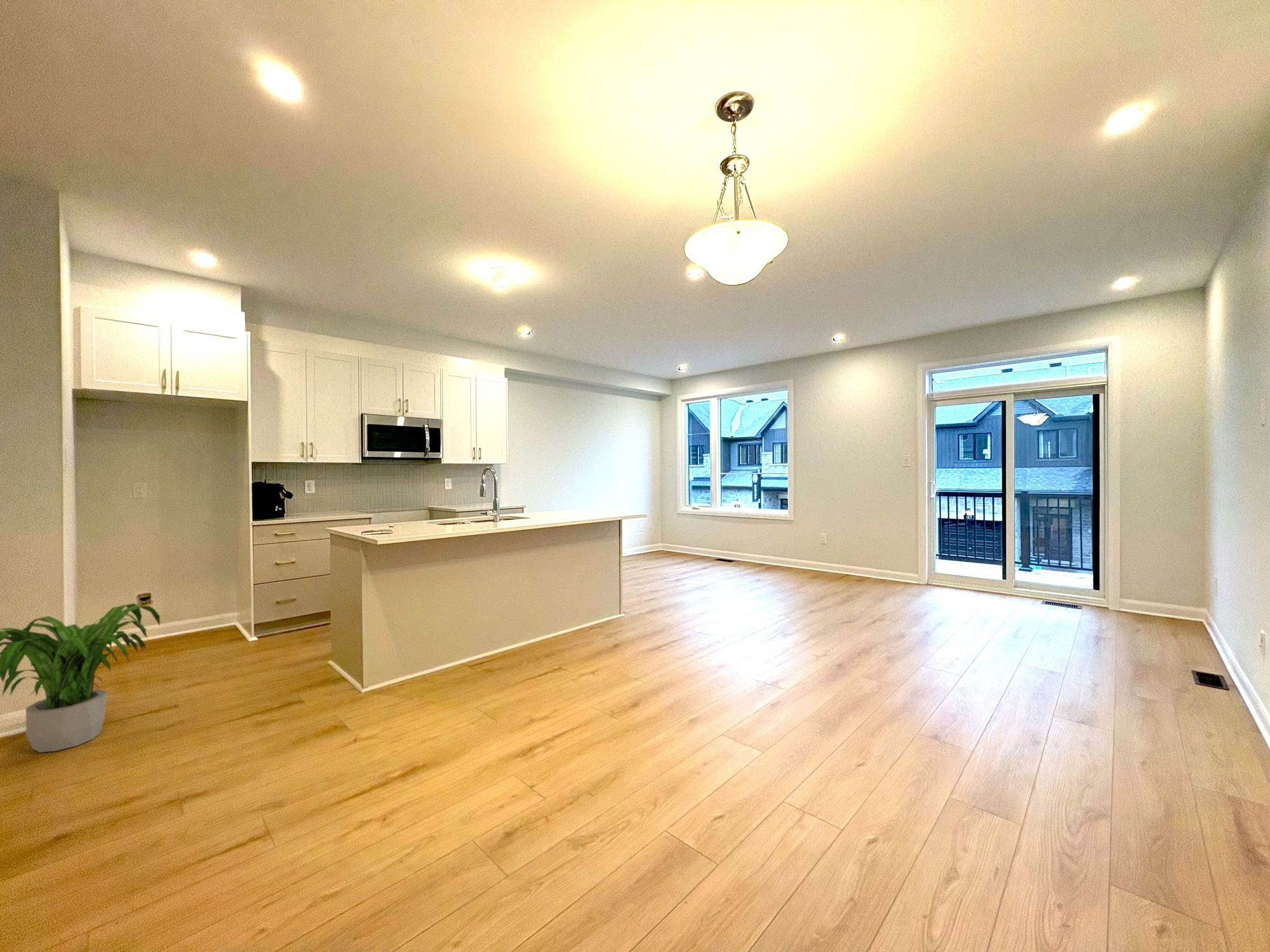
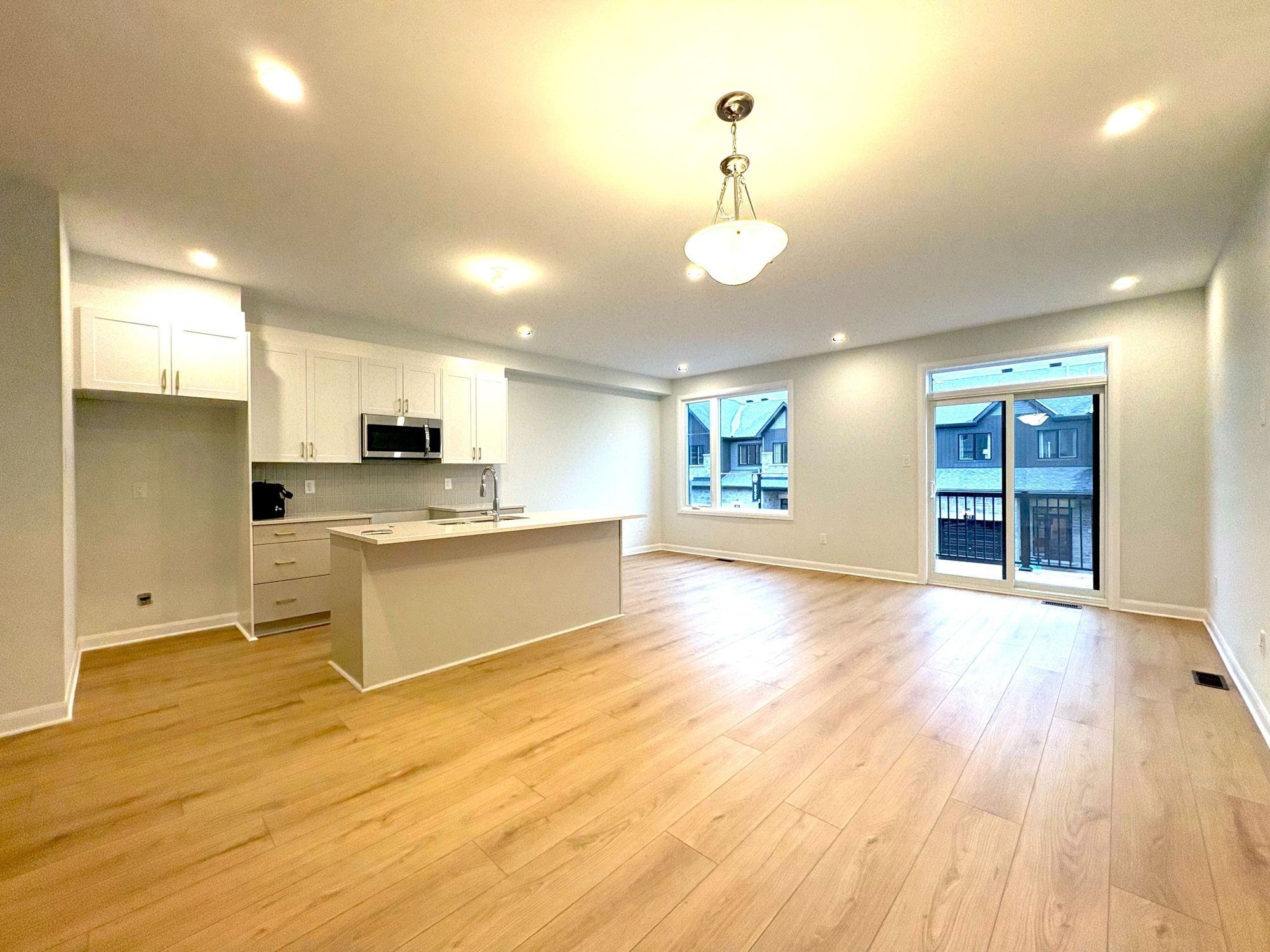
- potted plant [0,603,161,753]
